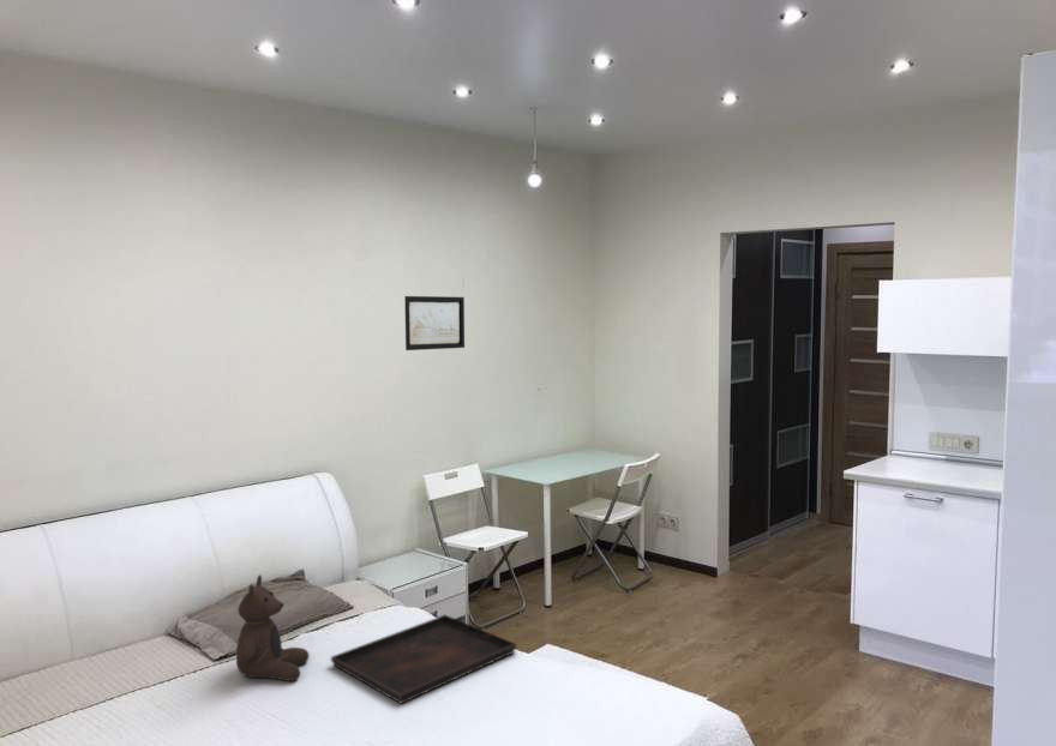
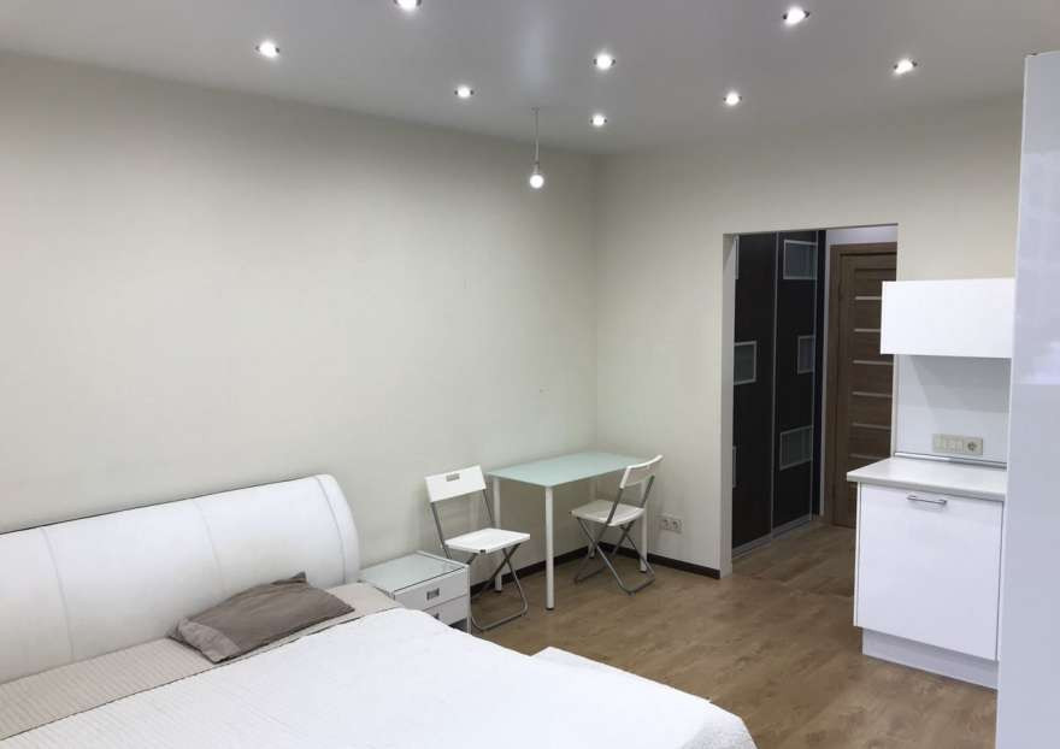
- wall art [403,295,466,351]
- serving tray [330,614,517,705]
- teddy bear [235,573,311,682]
